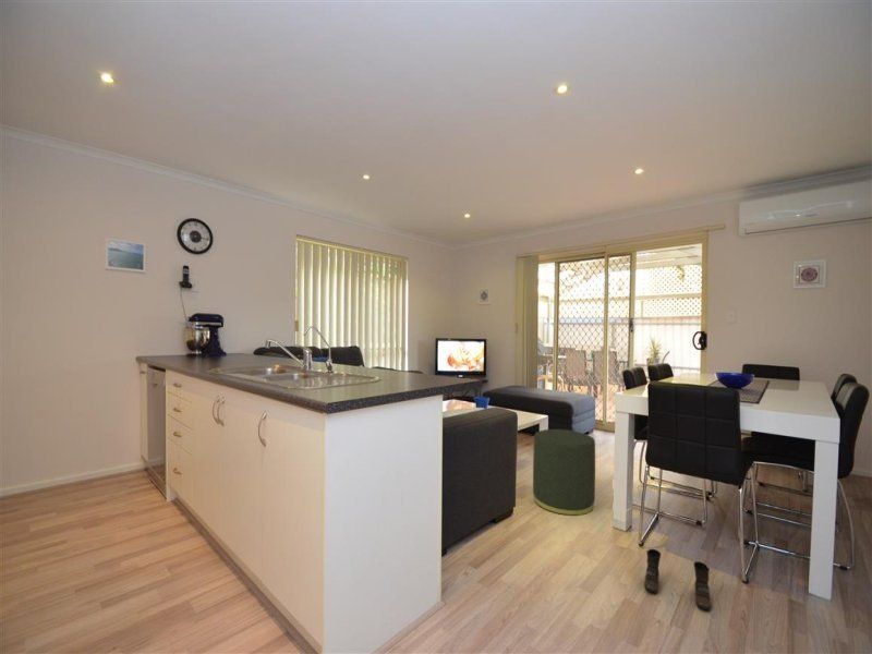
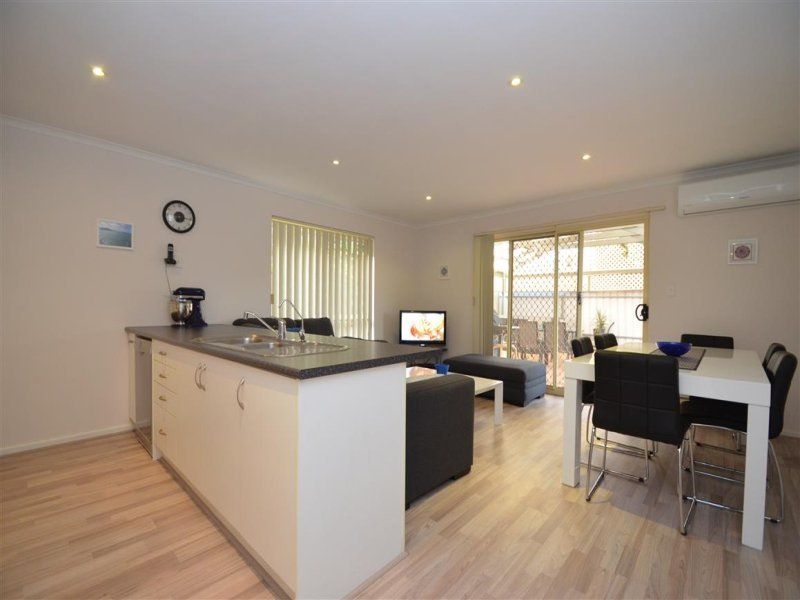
- ottoman [532,428,596,517]
- boots [643,548,712,611]
